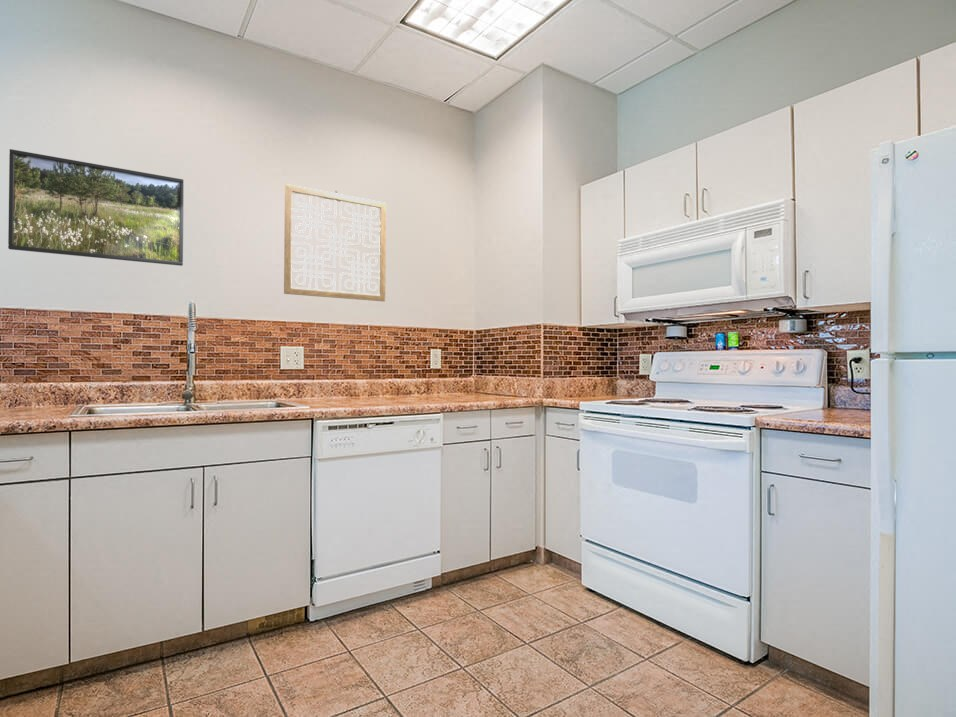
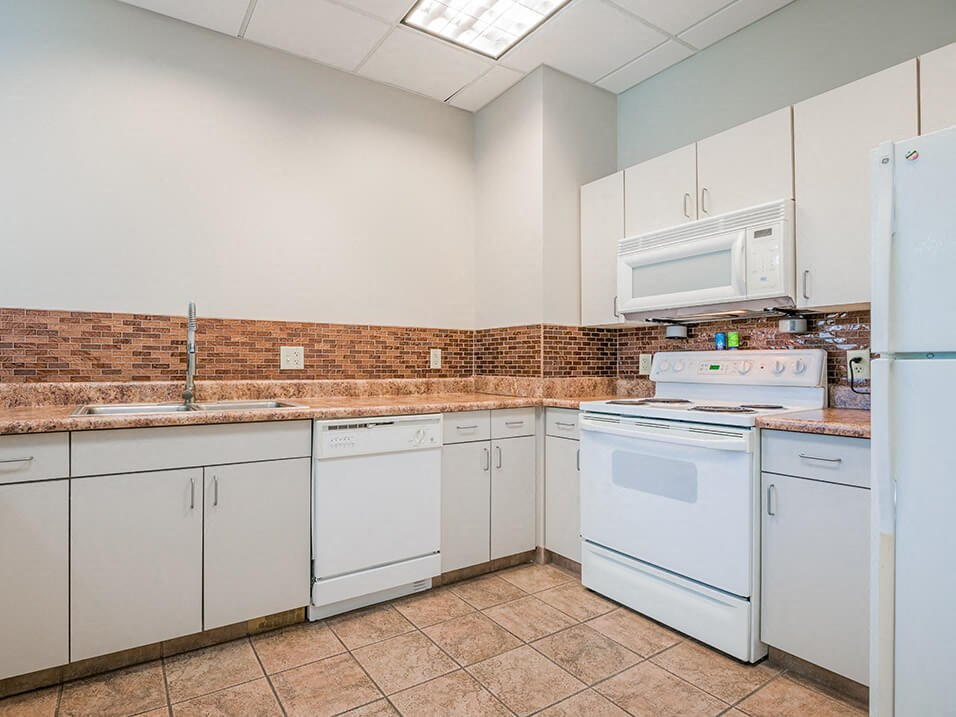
- wall art [283,183,387,302]
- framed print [7,148,185,267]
